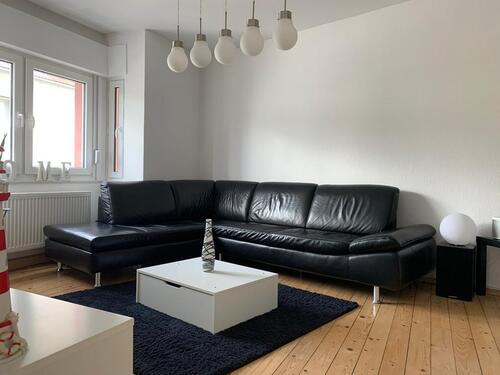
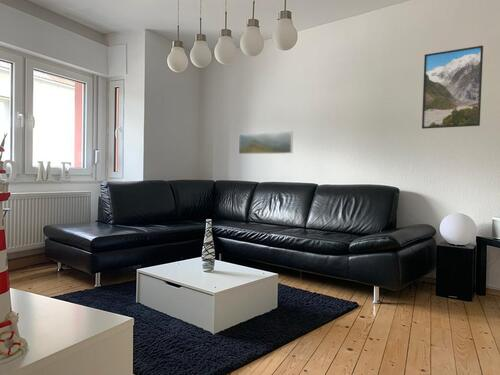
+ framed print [421,45,484,130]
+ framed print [238,130,294,155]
